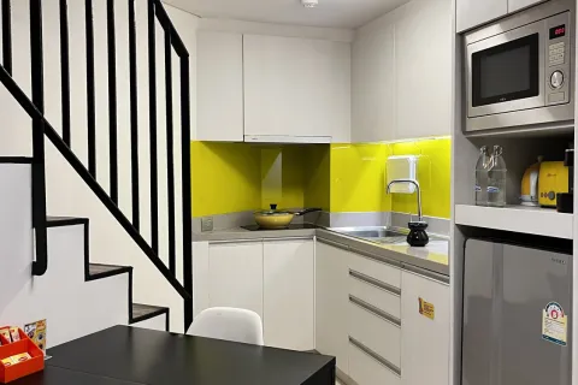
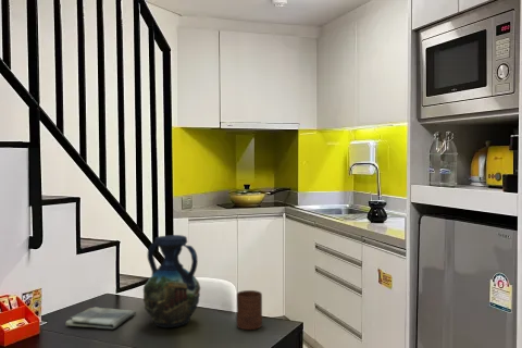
+ vase [142,234,201,328]
+ dish towel [64,306,137,330]
+ cup [236,289,263,331]
